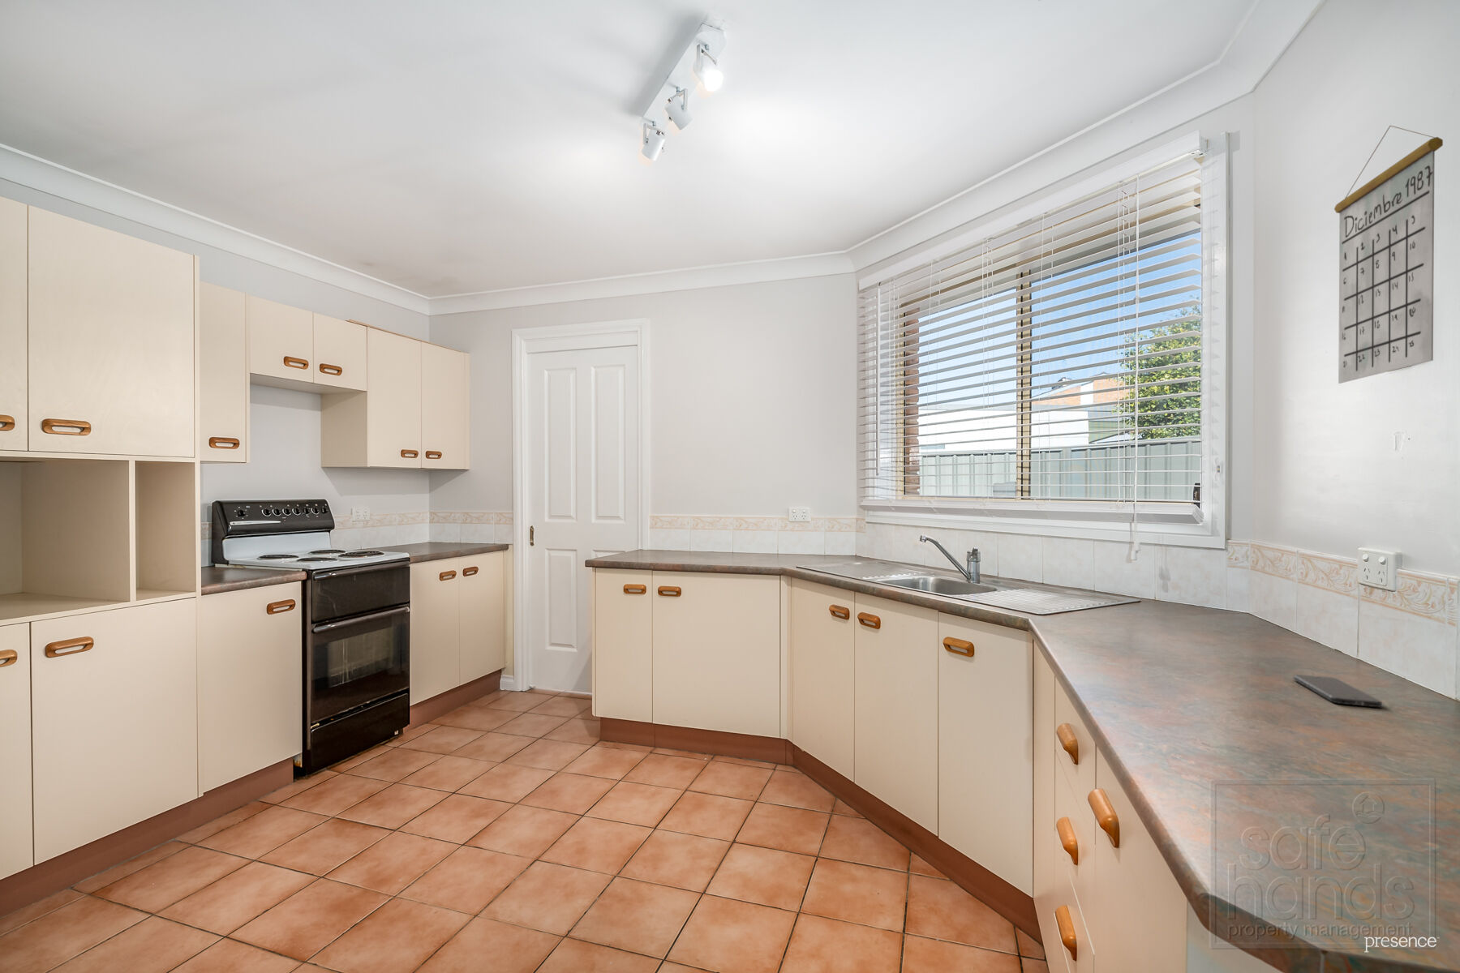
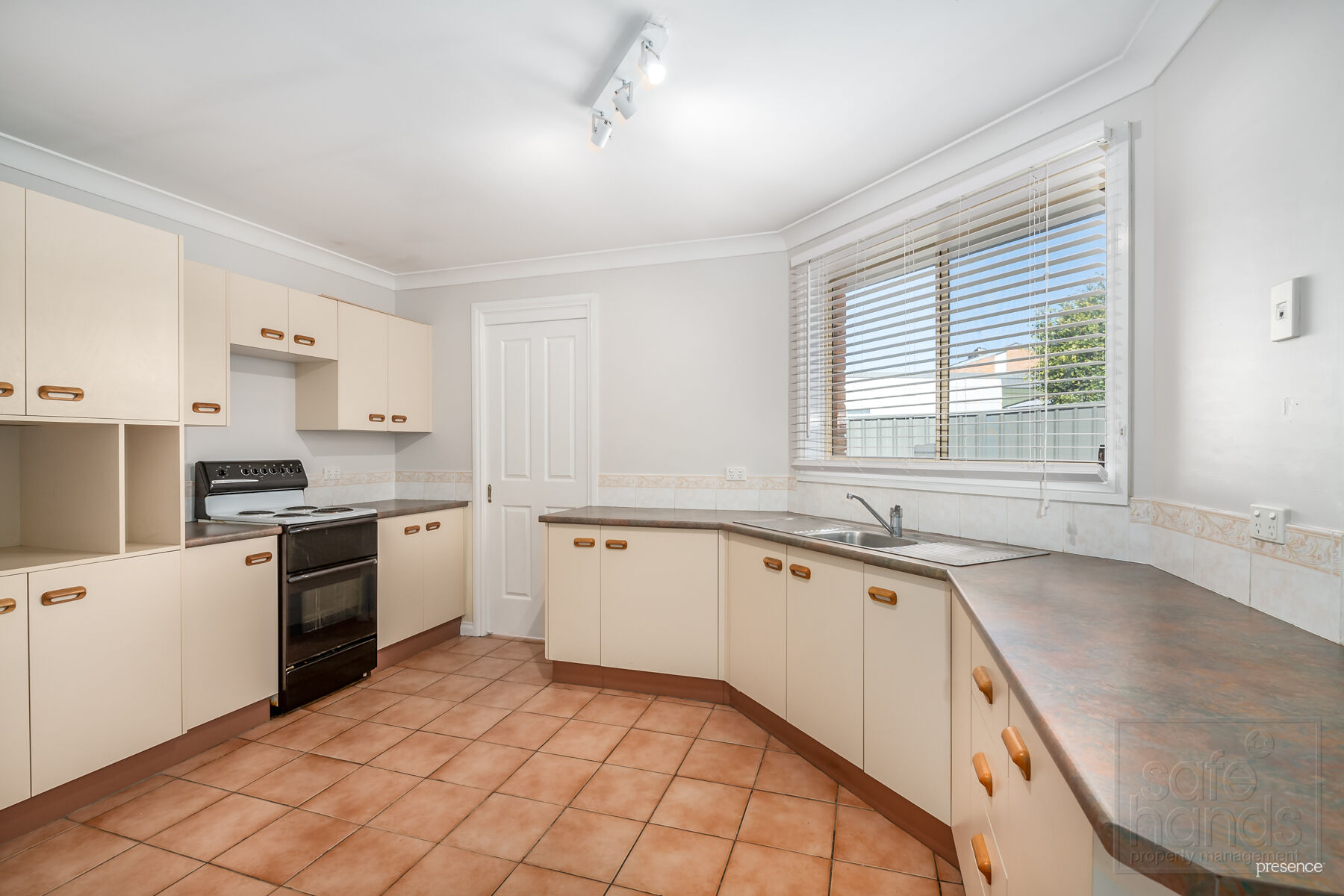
- calendar [1334,125,1444,384]
- smartphone [1293,673,1383,708]
